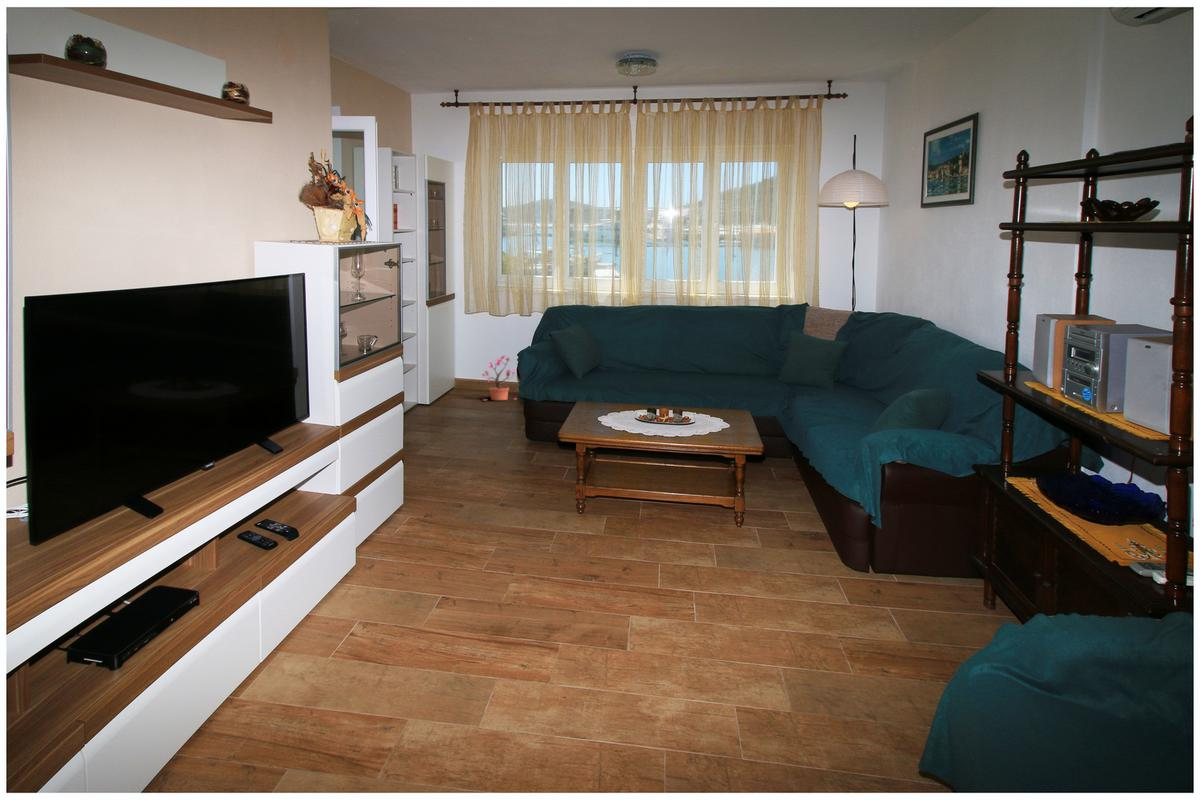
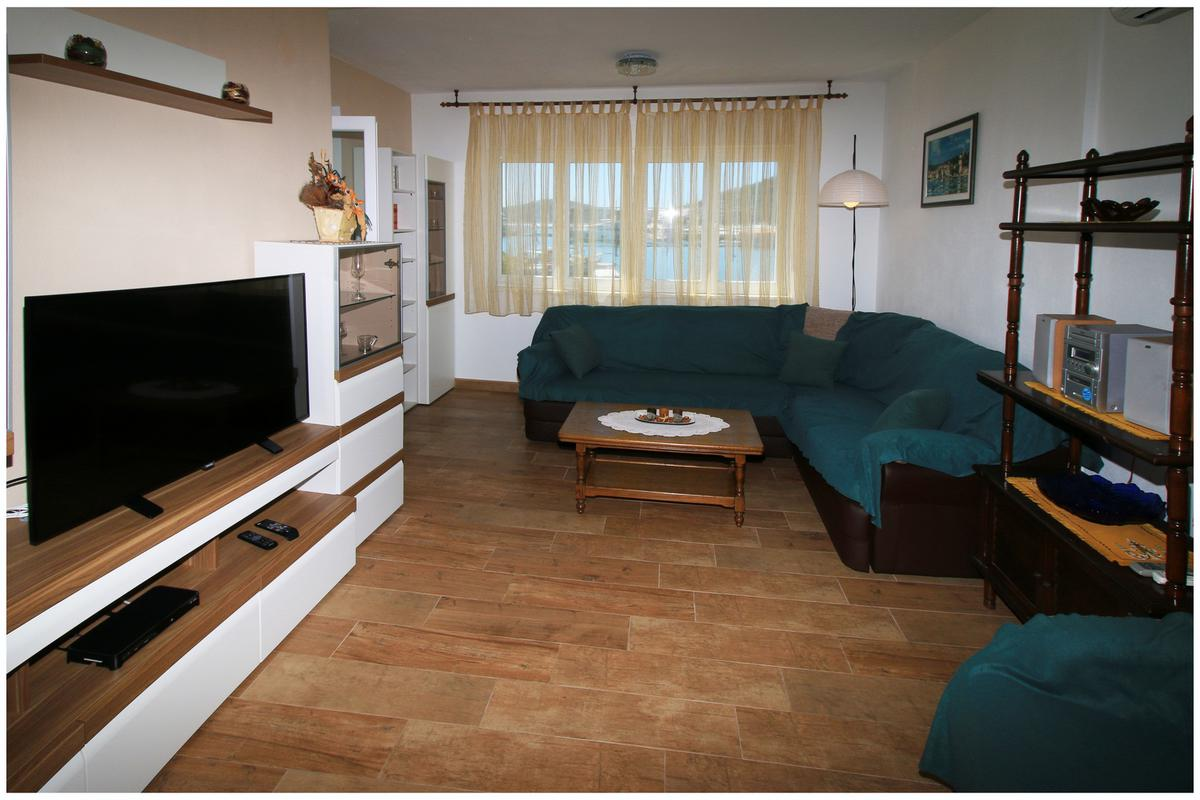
- potted plant [481,354,518,401]
